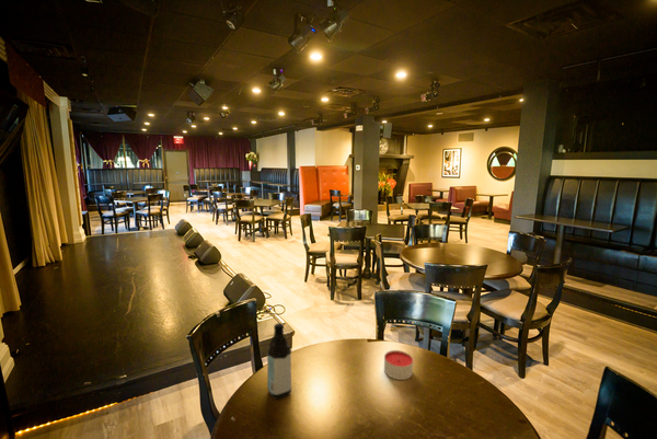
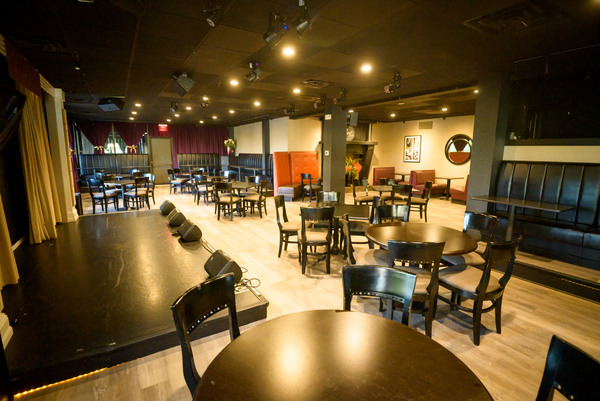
- water bottle [266,322,292,401]
- candle [383,349,414,381]
